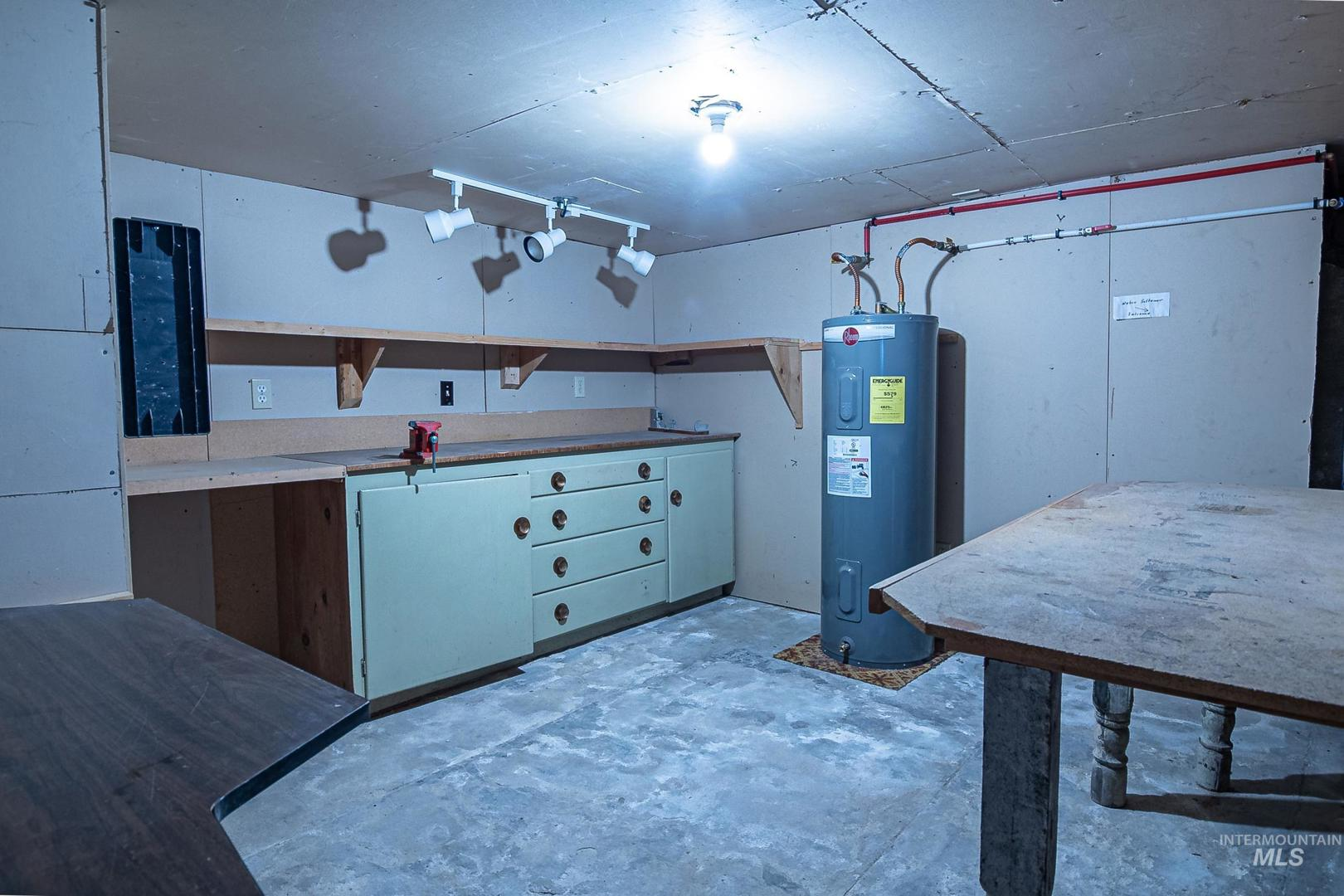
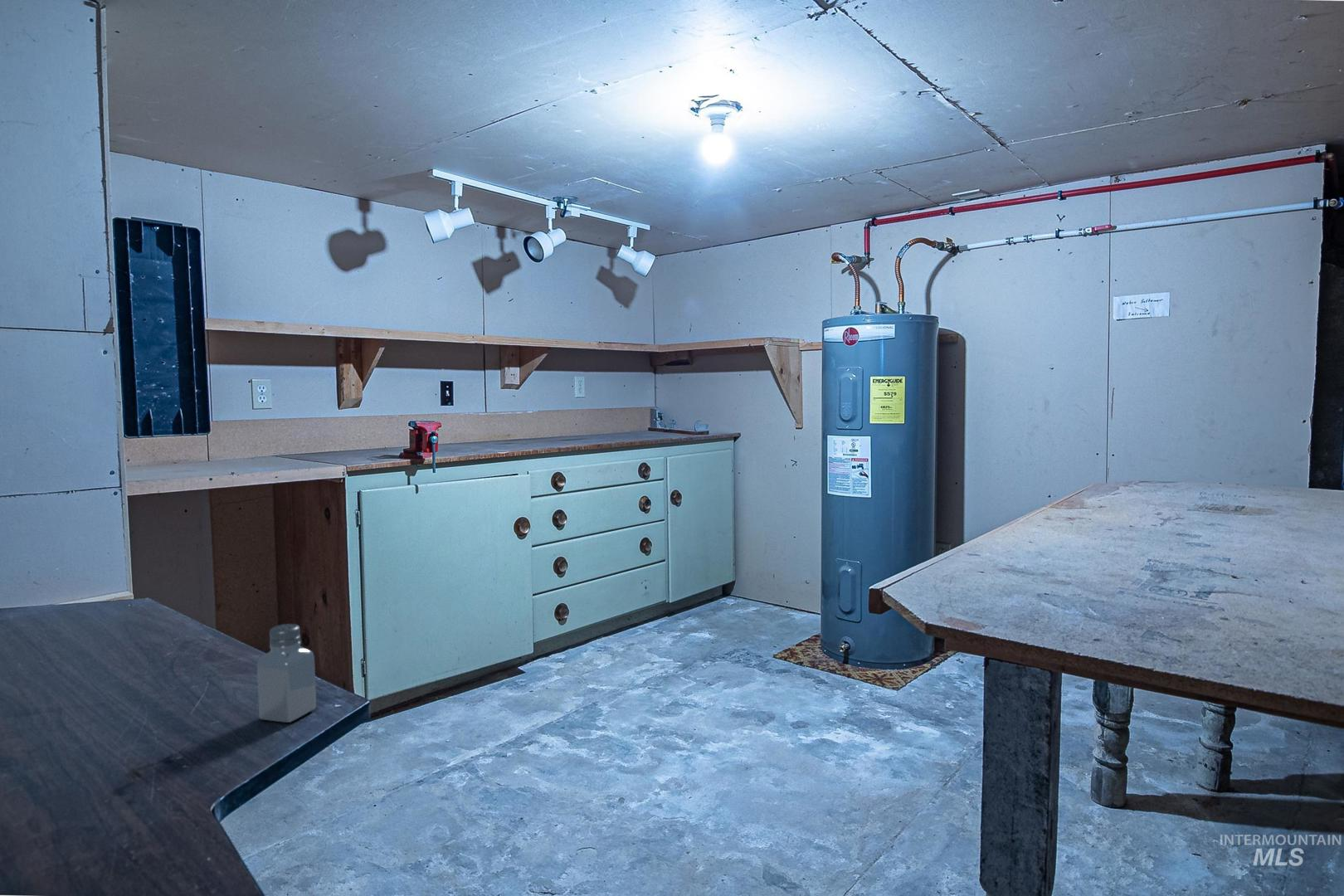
+ saltshaker [256,623,317,723]
